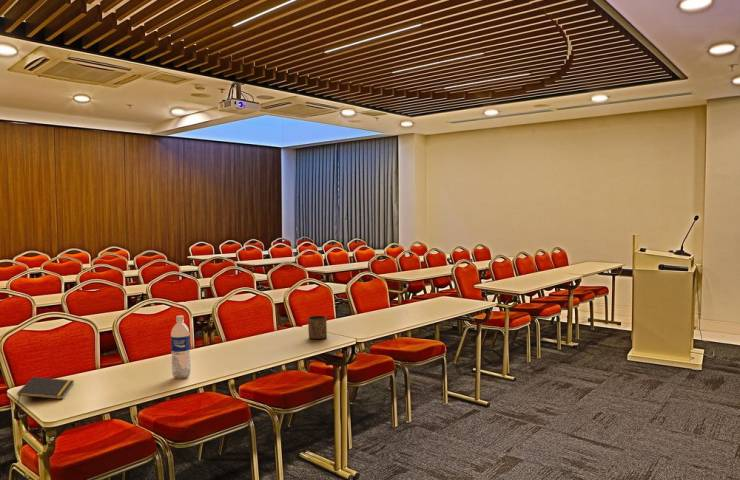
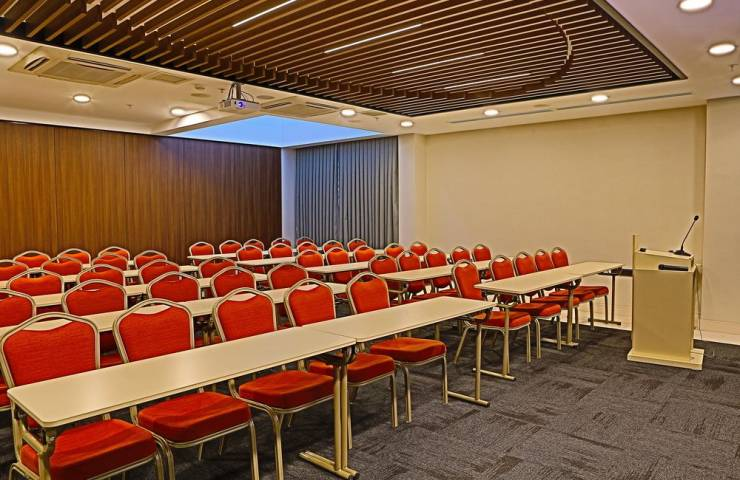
- water bottle [170,315,191,380]
- notepad [16,376,75,405]
- cup [307,315,328,340]
